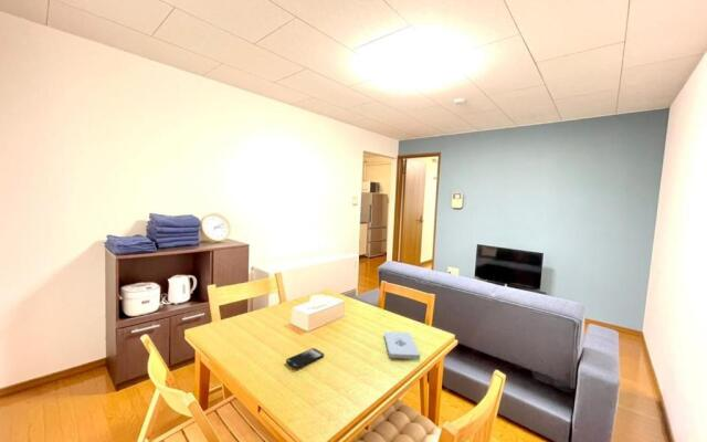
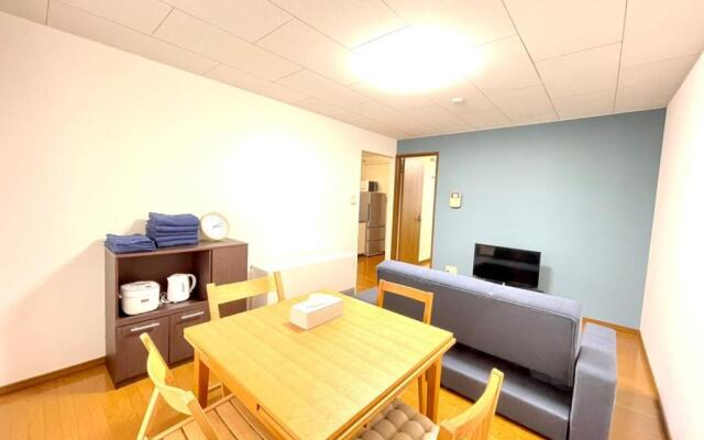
- smartphone [285,347,325,370]
- notepad [383,330,421,360]
